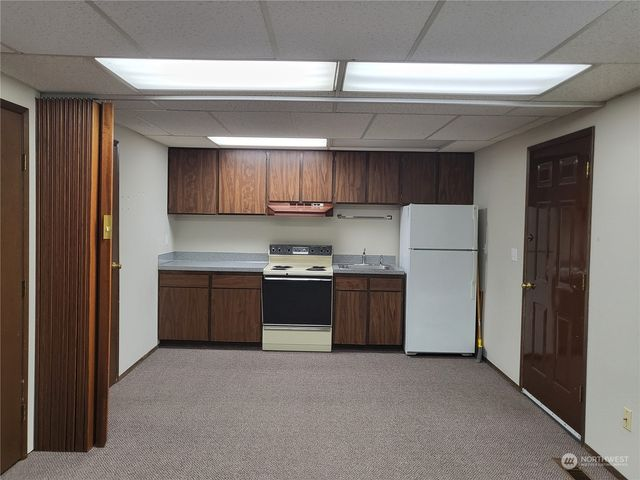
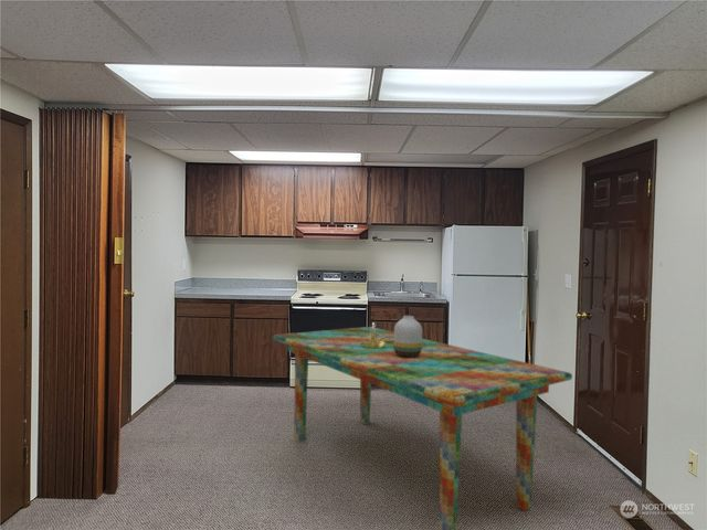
+ dining table [272,326,573,530]
+ candle holder [360,324,388,349]
+ vase [393,315,423,357]
